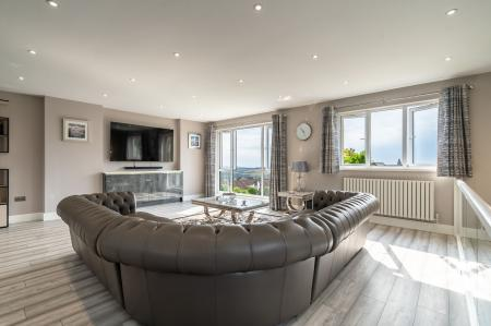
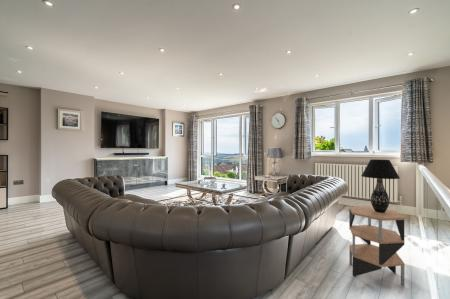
+ table lamp [361,158,401,213]
+ side table [348,205,405,287]
